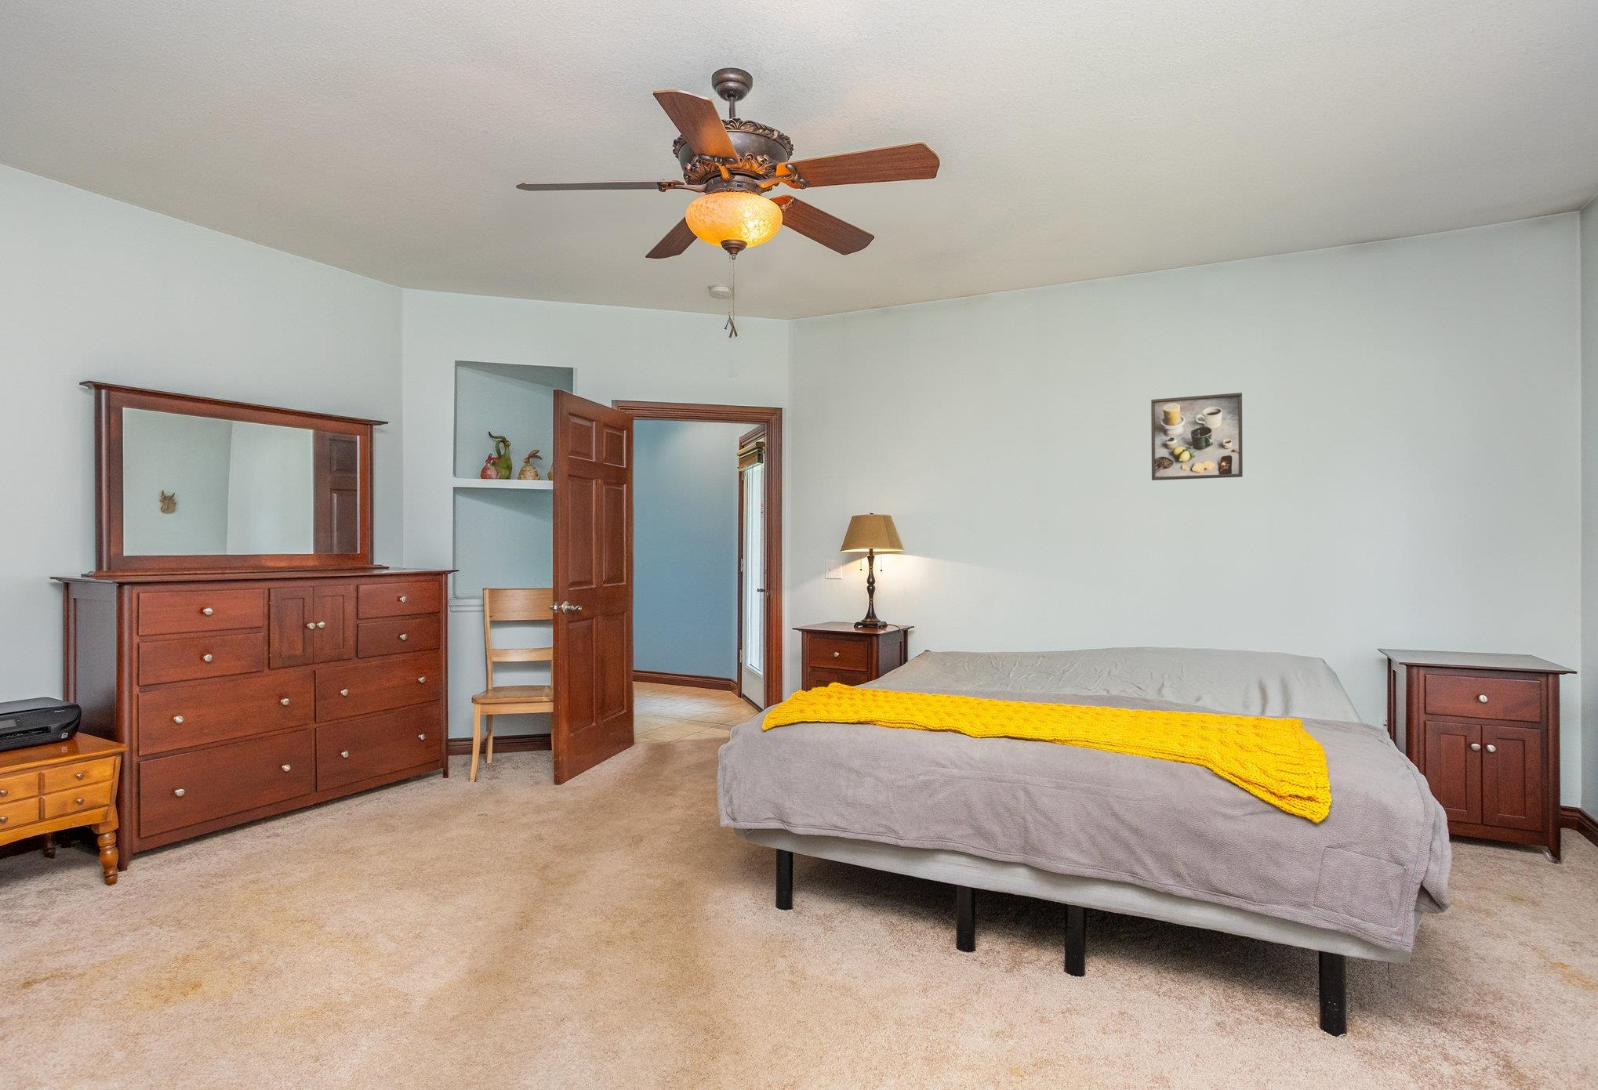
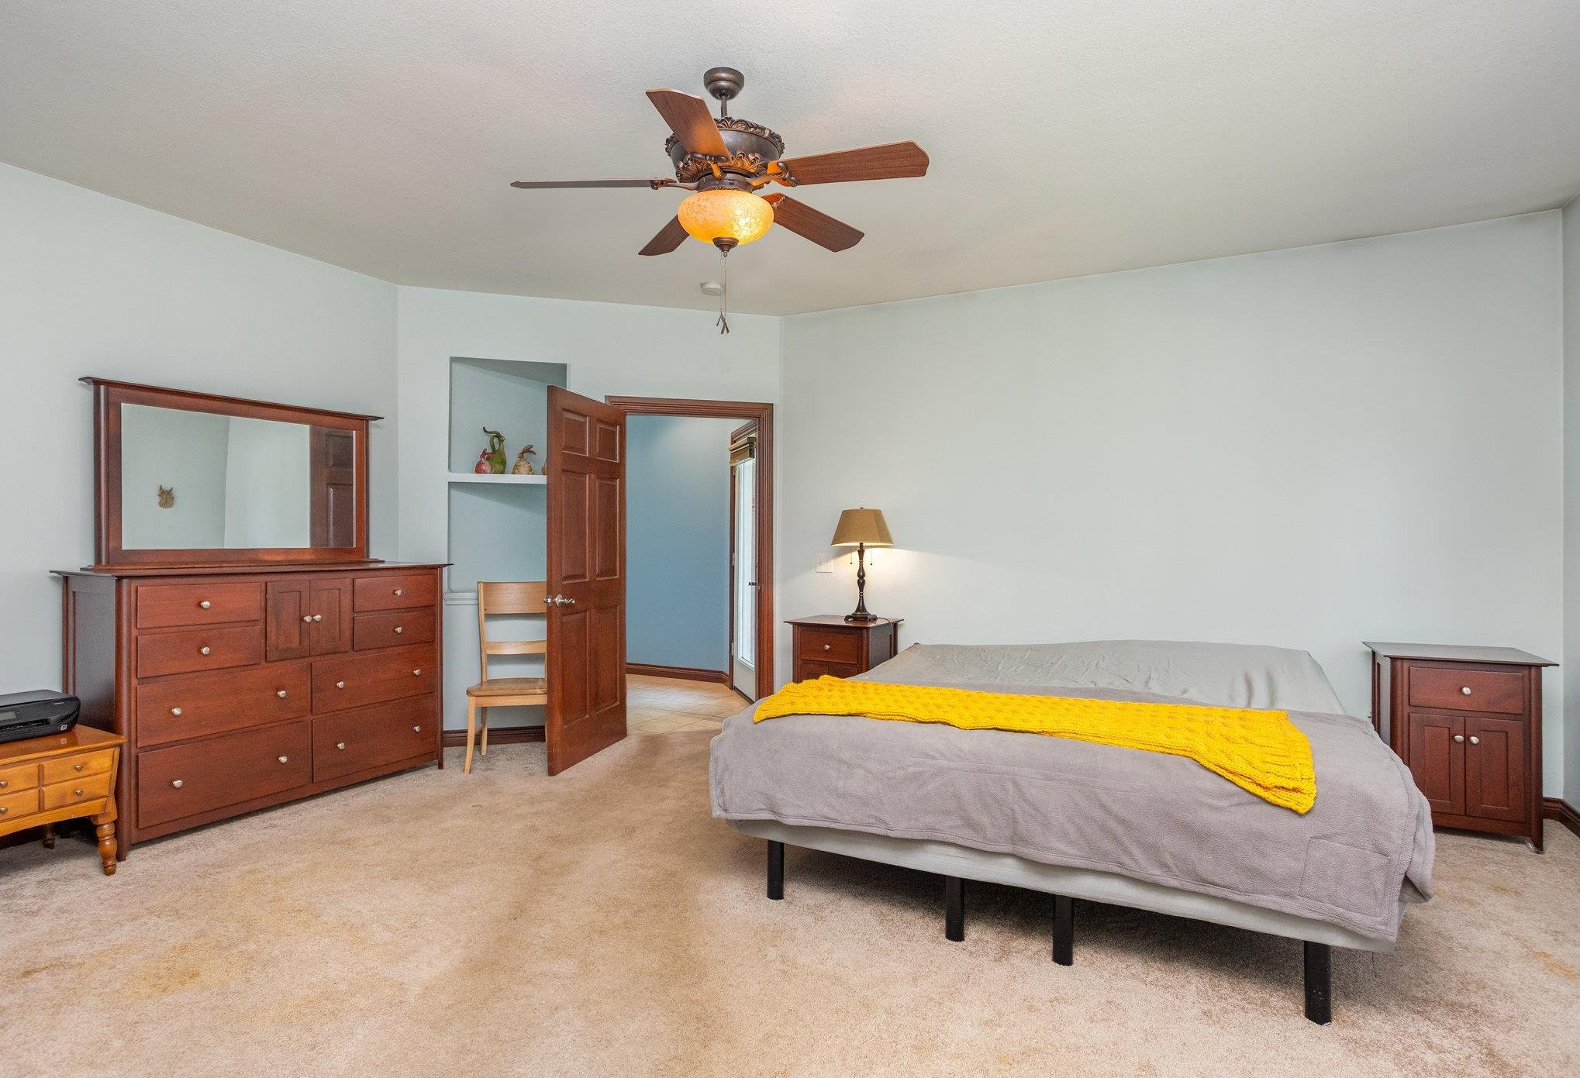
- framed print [1150,392,1243,481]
